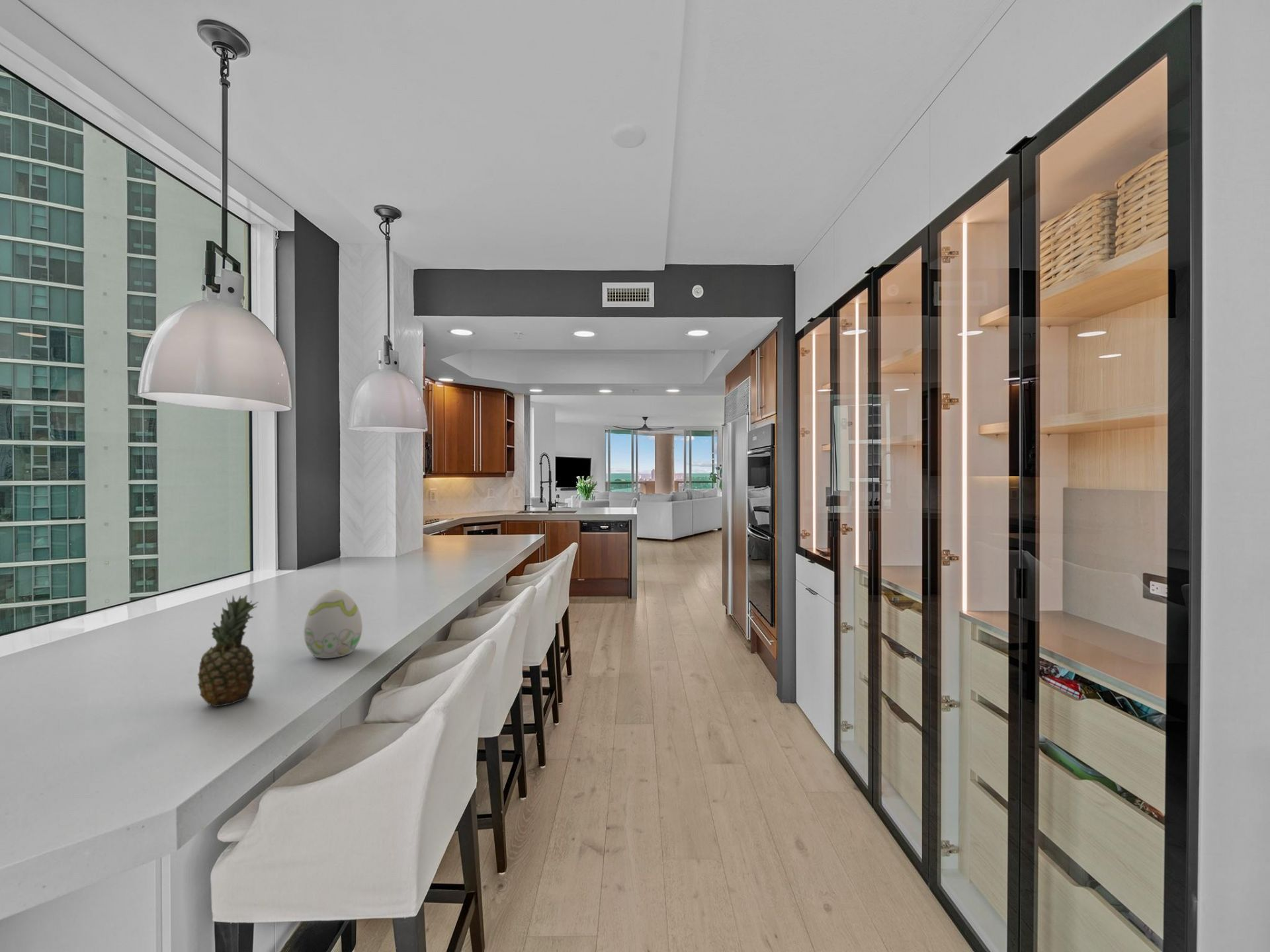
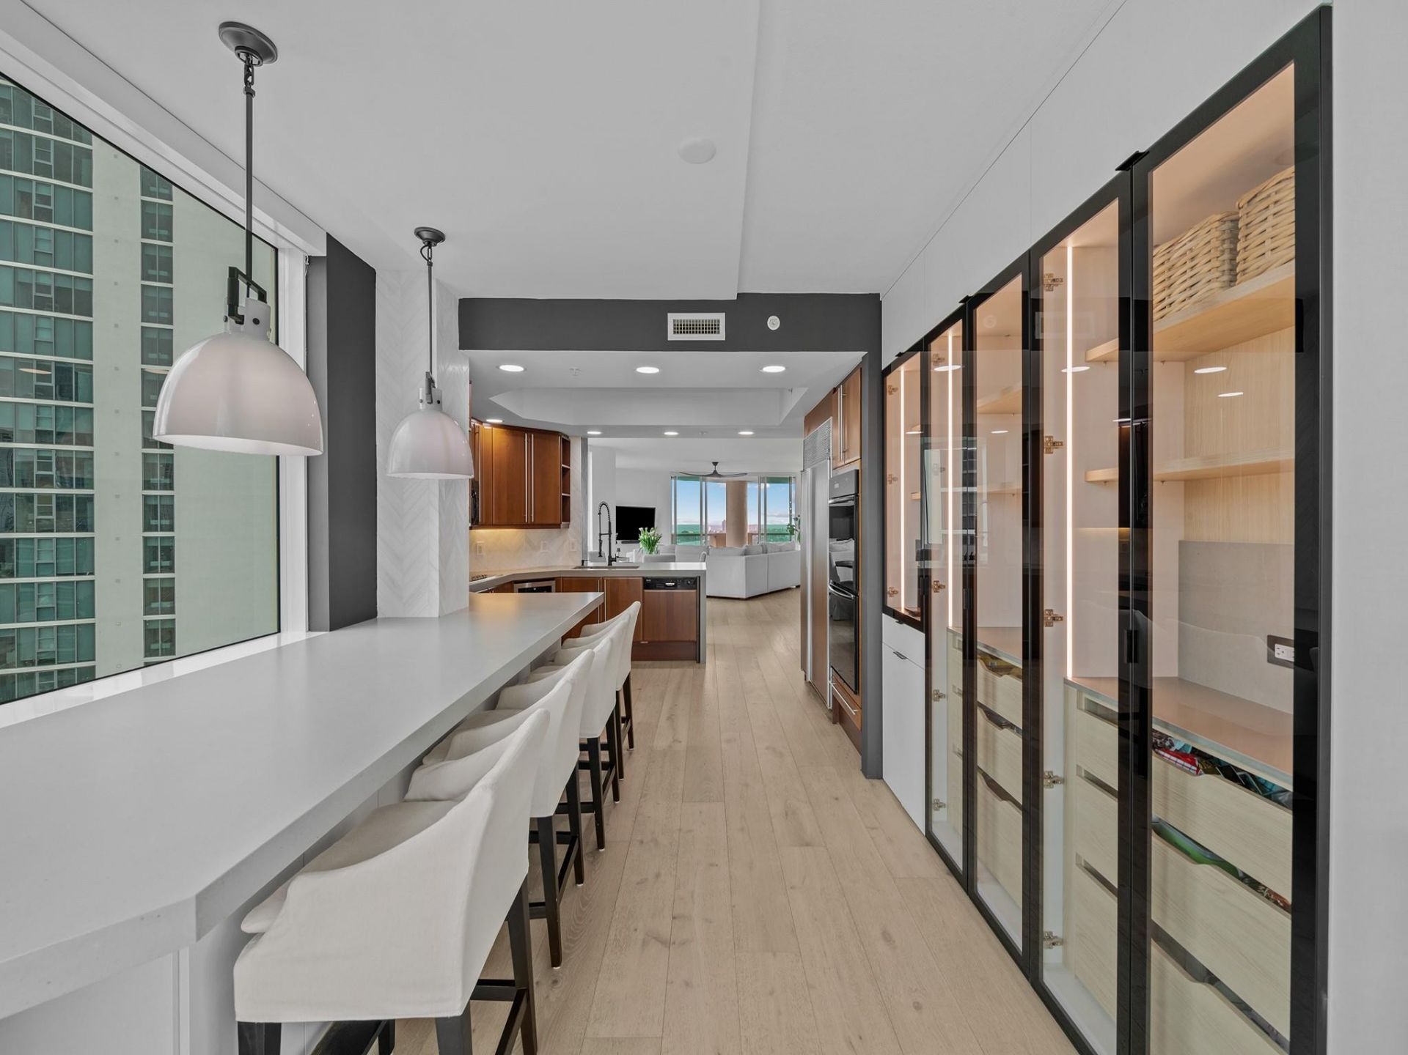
- decorative egg [304,589,363,659]
- fruit [197,594,259,707]
